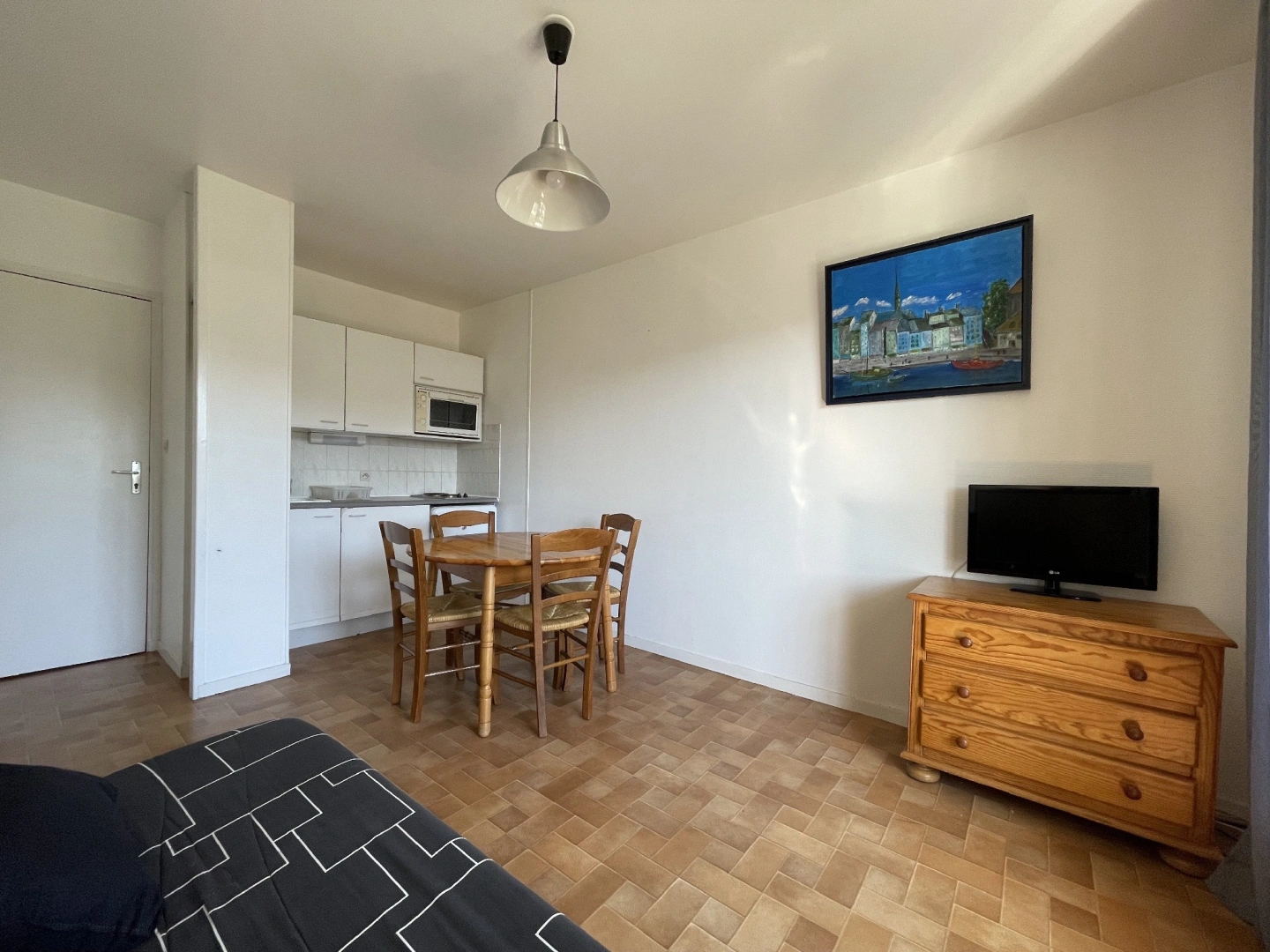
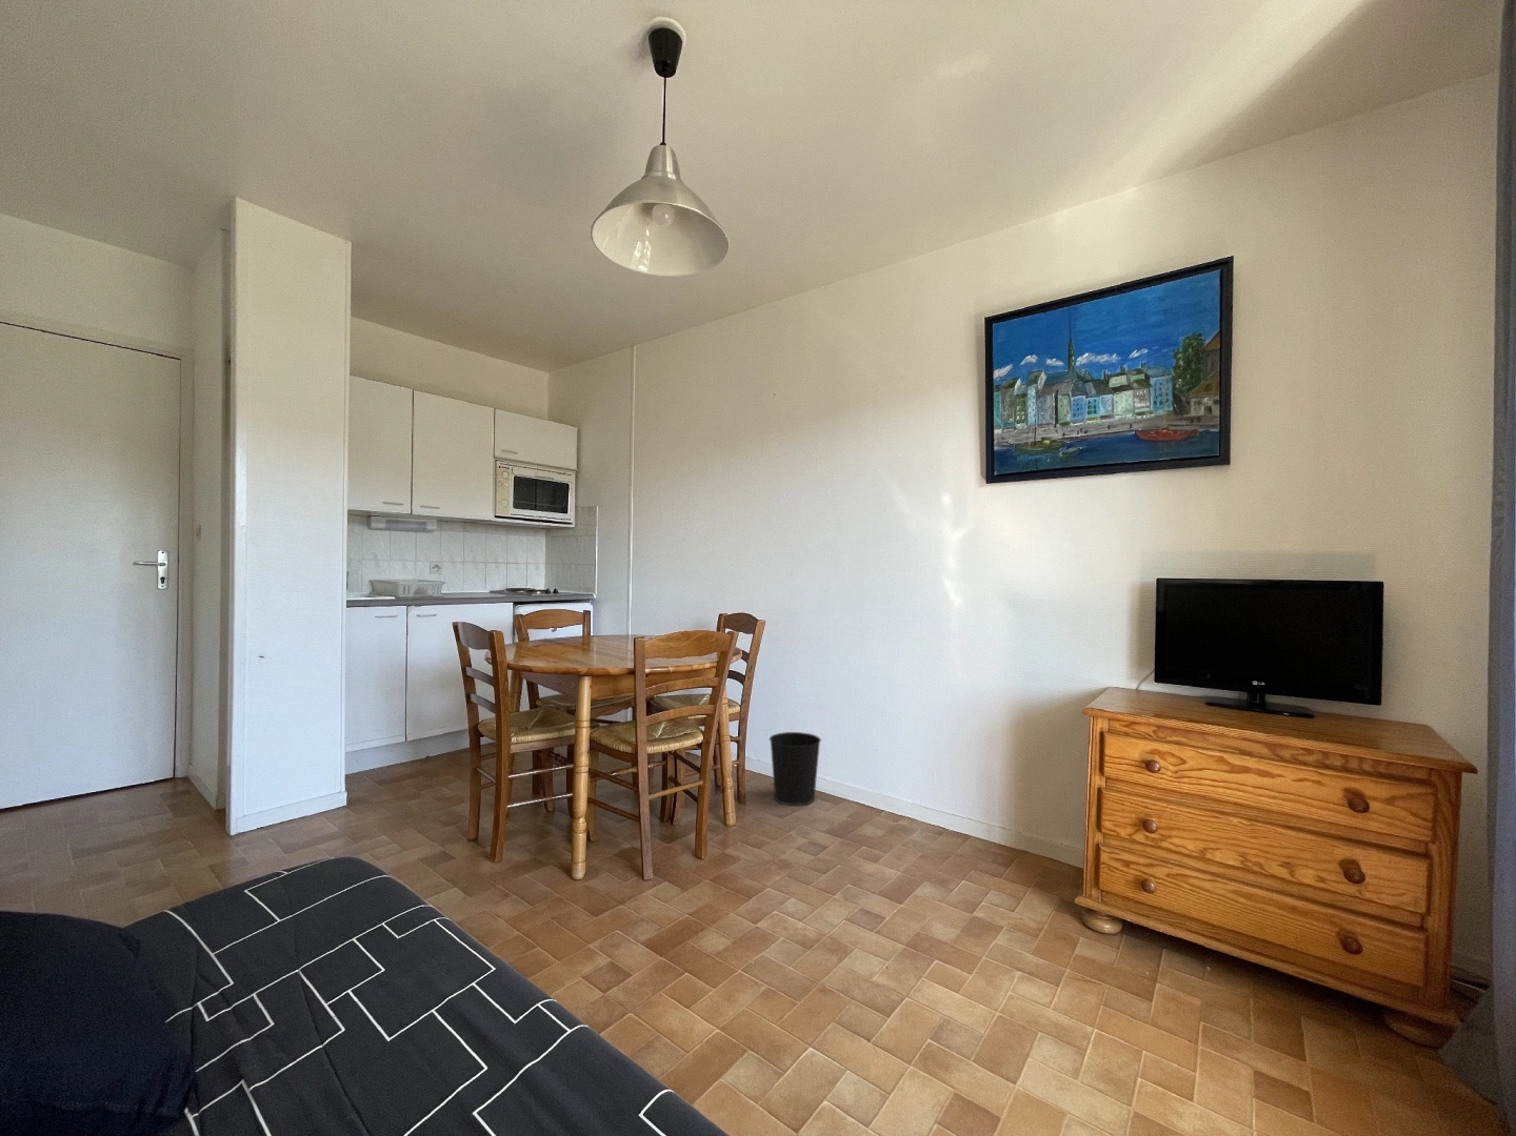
+ wastebasket [769,731,822,807]
